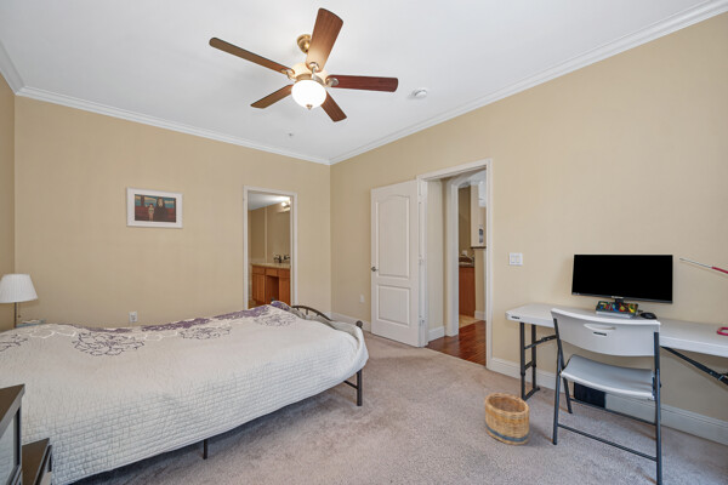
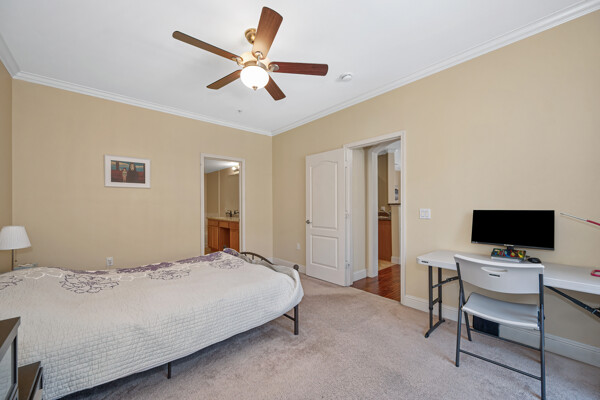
- basket [483,392,531,446]
